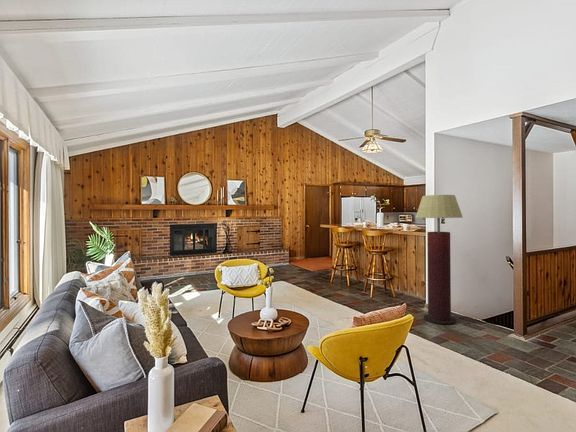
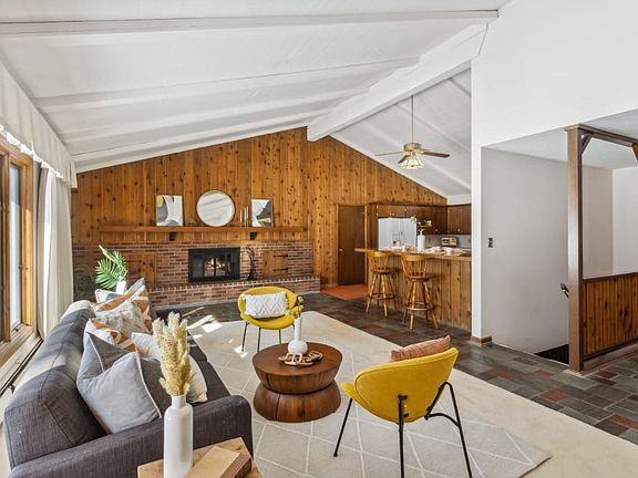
- floor lamp [415,194,464,325]
